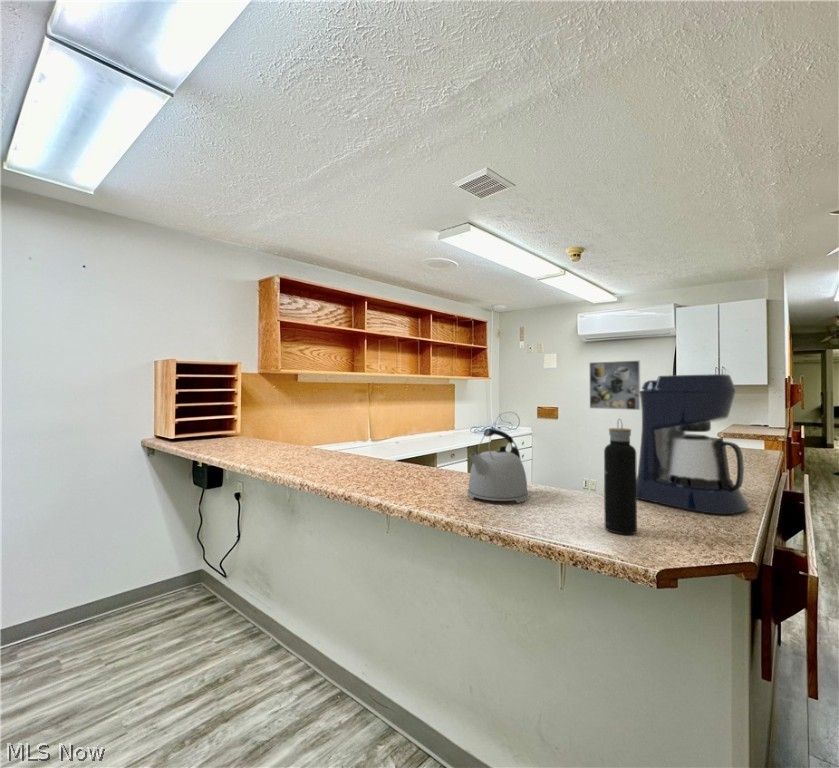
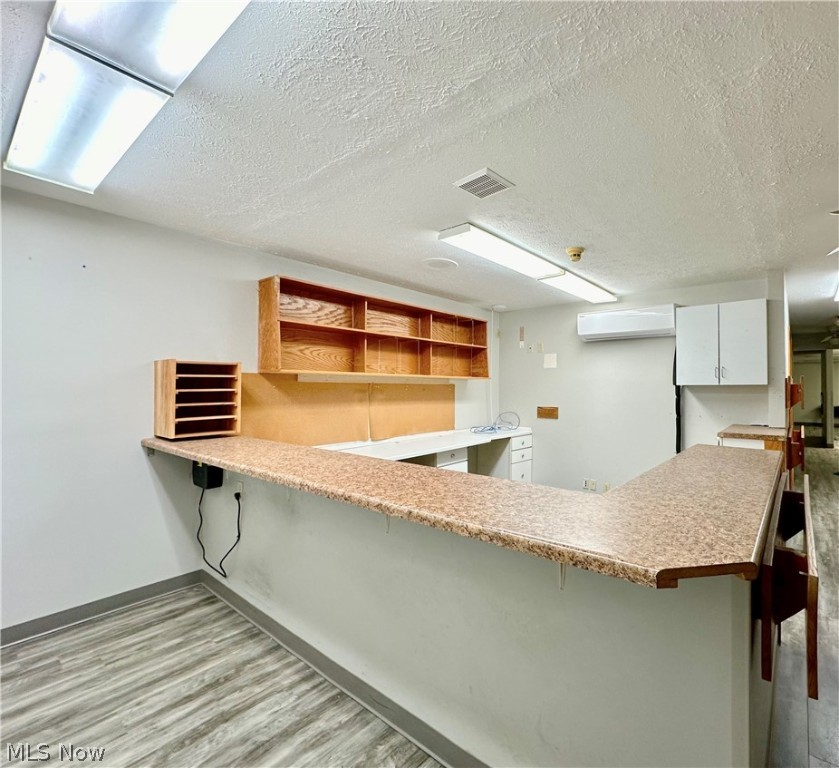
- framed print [588,360,641,411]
- water bottle [603,417,638,535]
- kettle [467,428,529,504]
- coffee maker [637,373,749,515]
